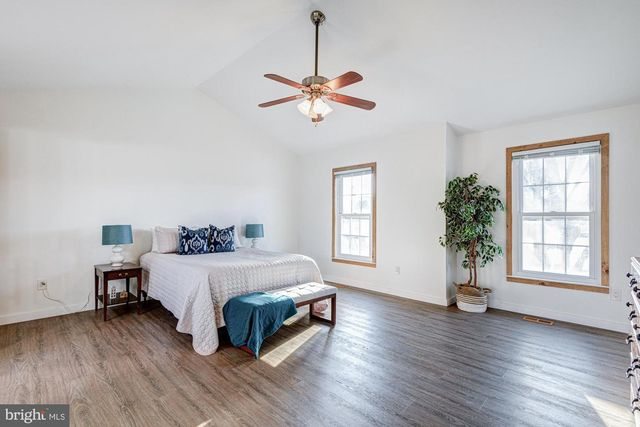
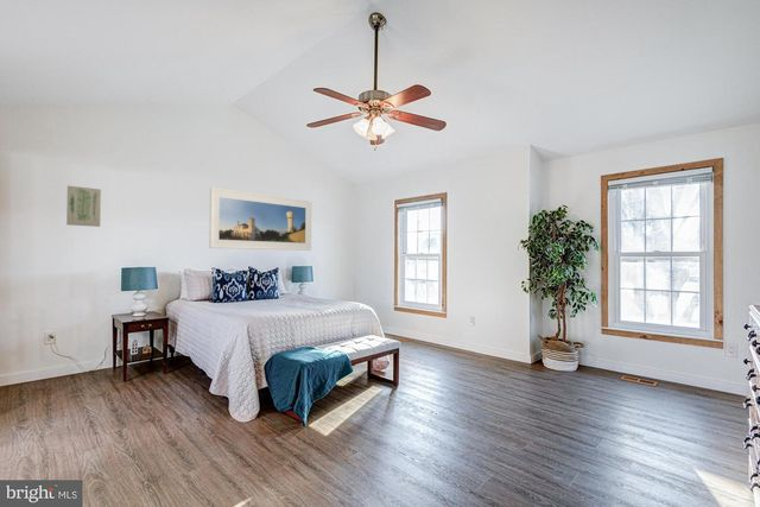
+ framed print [208,186,314,252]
+ wall art [65,185,102,228]
